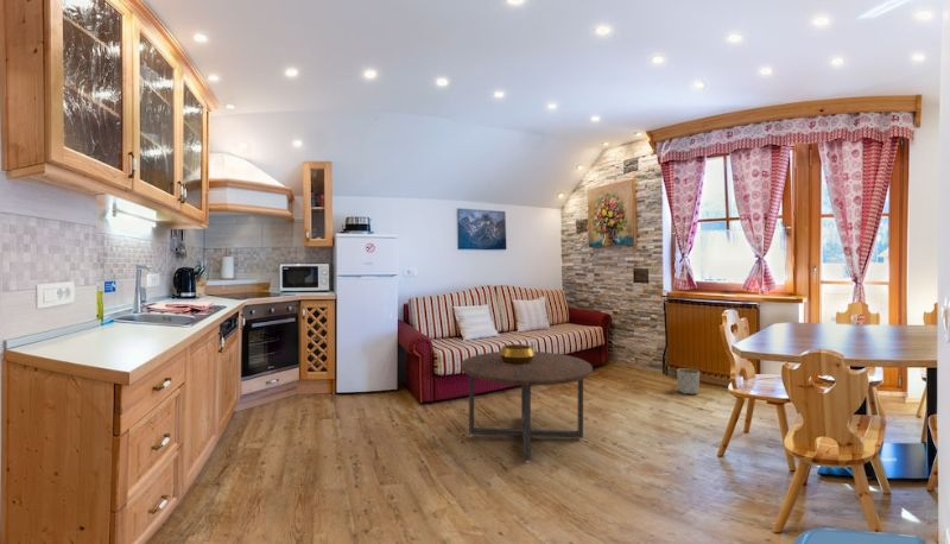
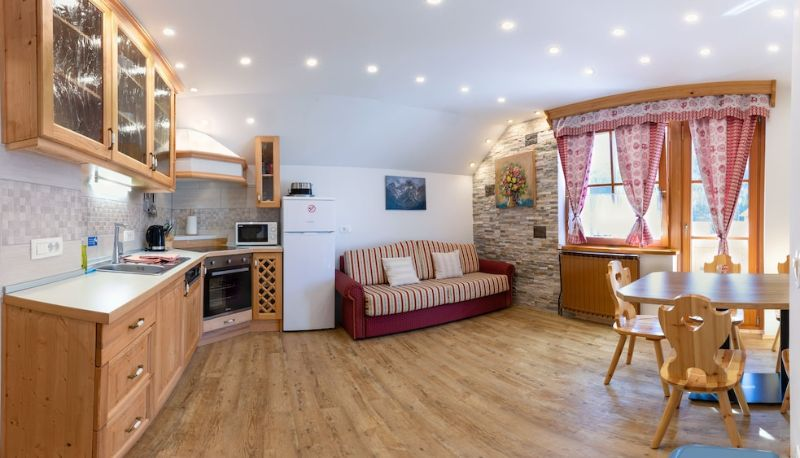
- planter [676,367,701,396]
- coffee table [460,350,594,464]
- decorative bowl [499,343,534,365]
